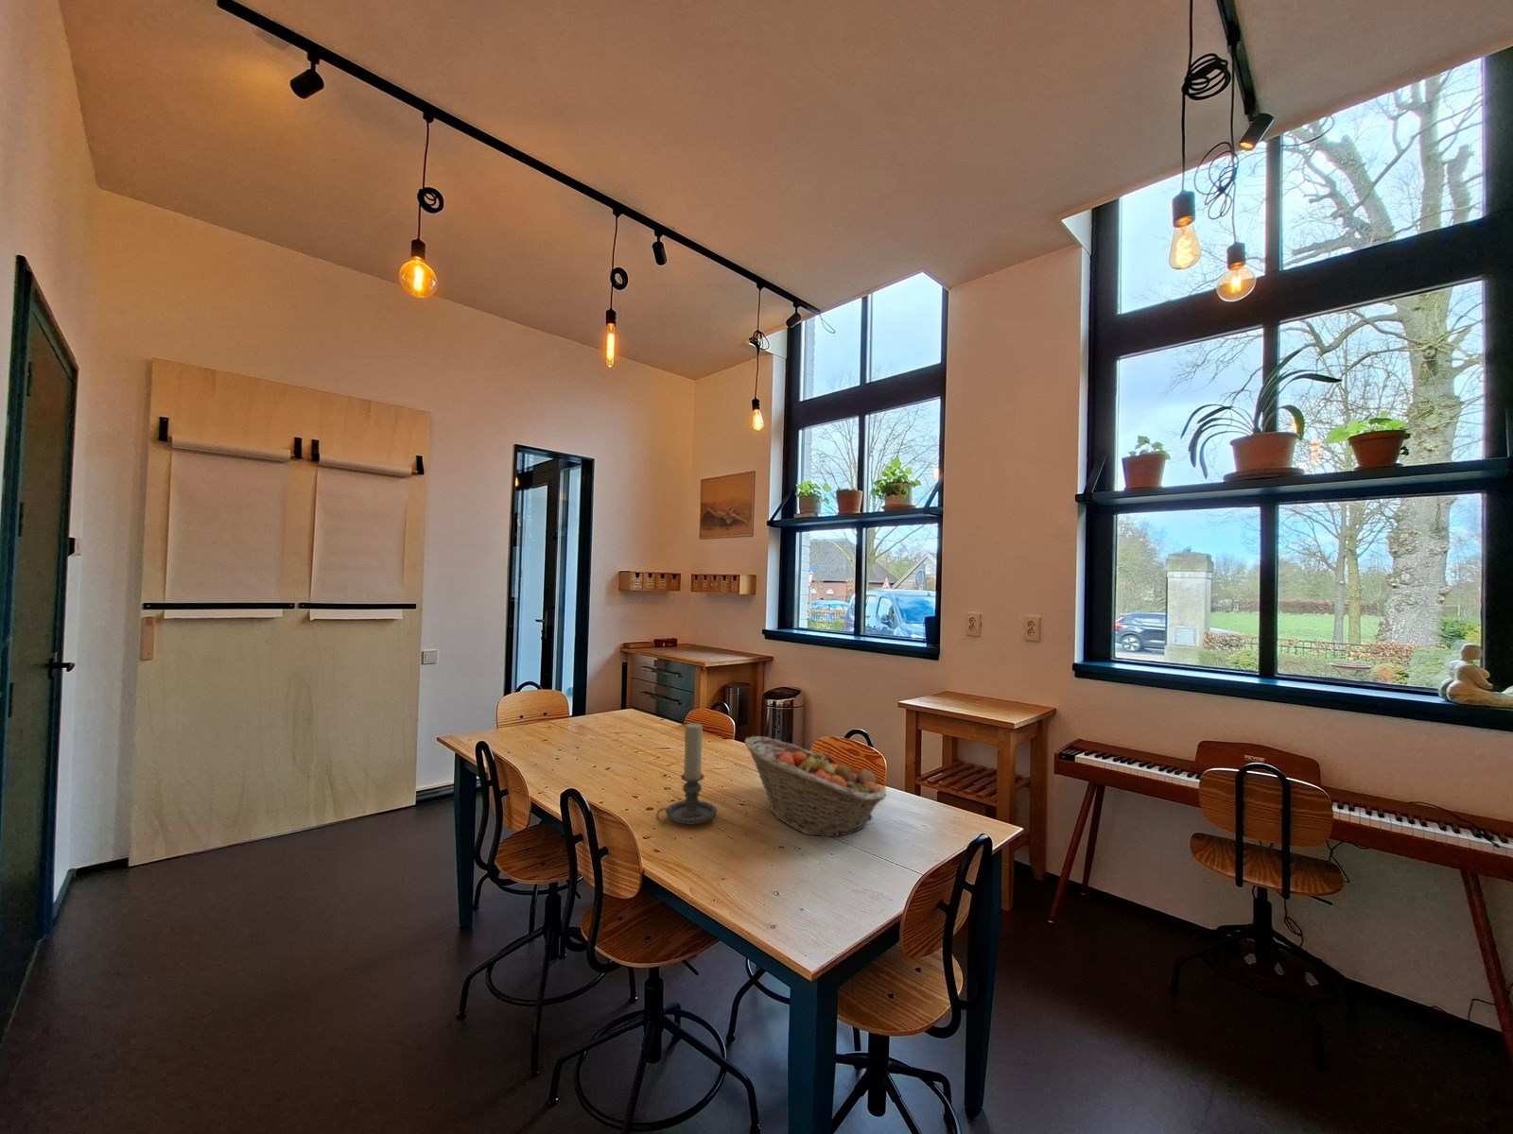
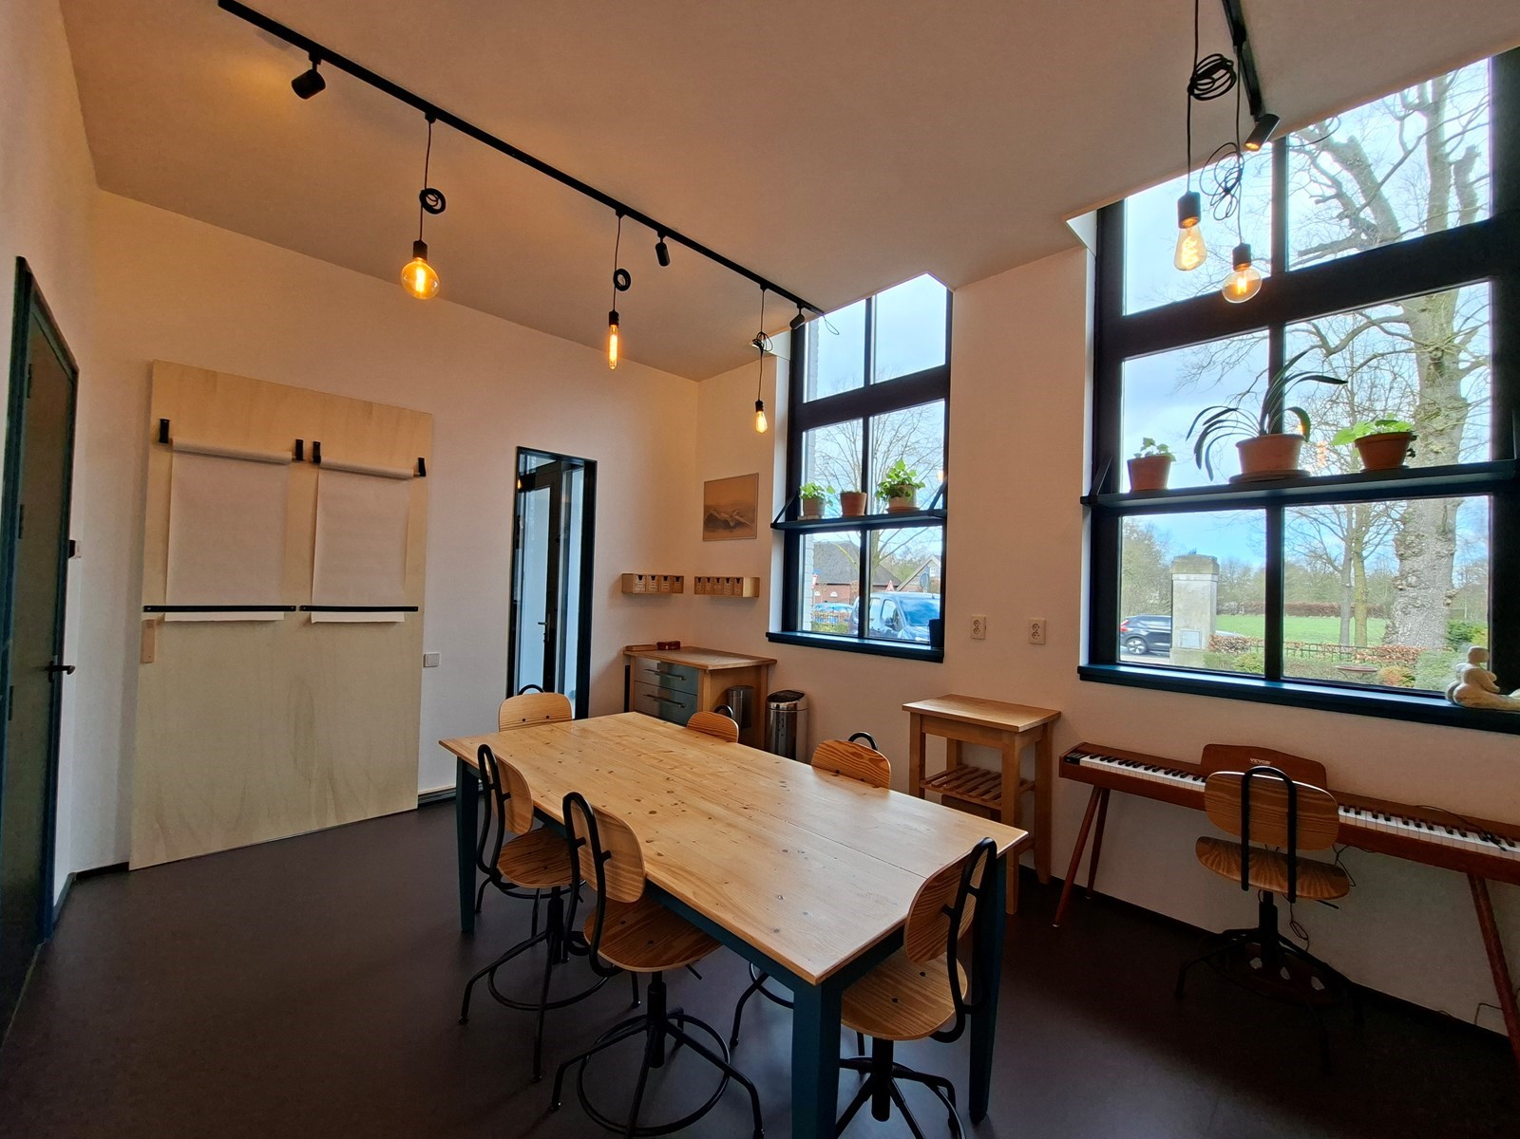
- fruit basket [745,735,888,837]
- candle holder [655,722,717,825]
